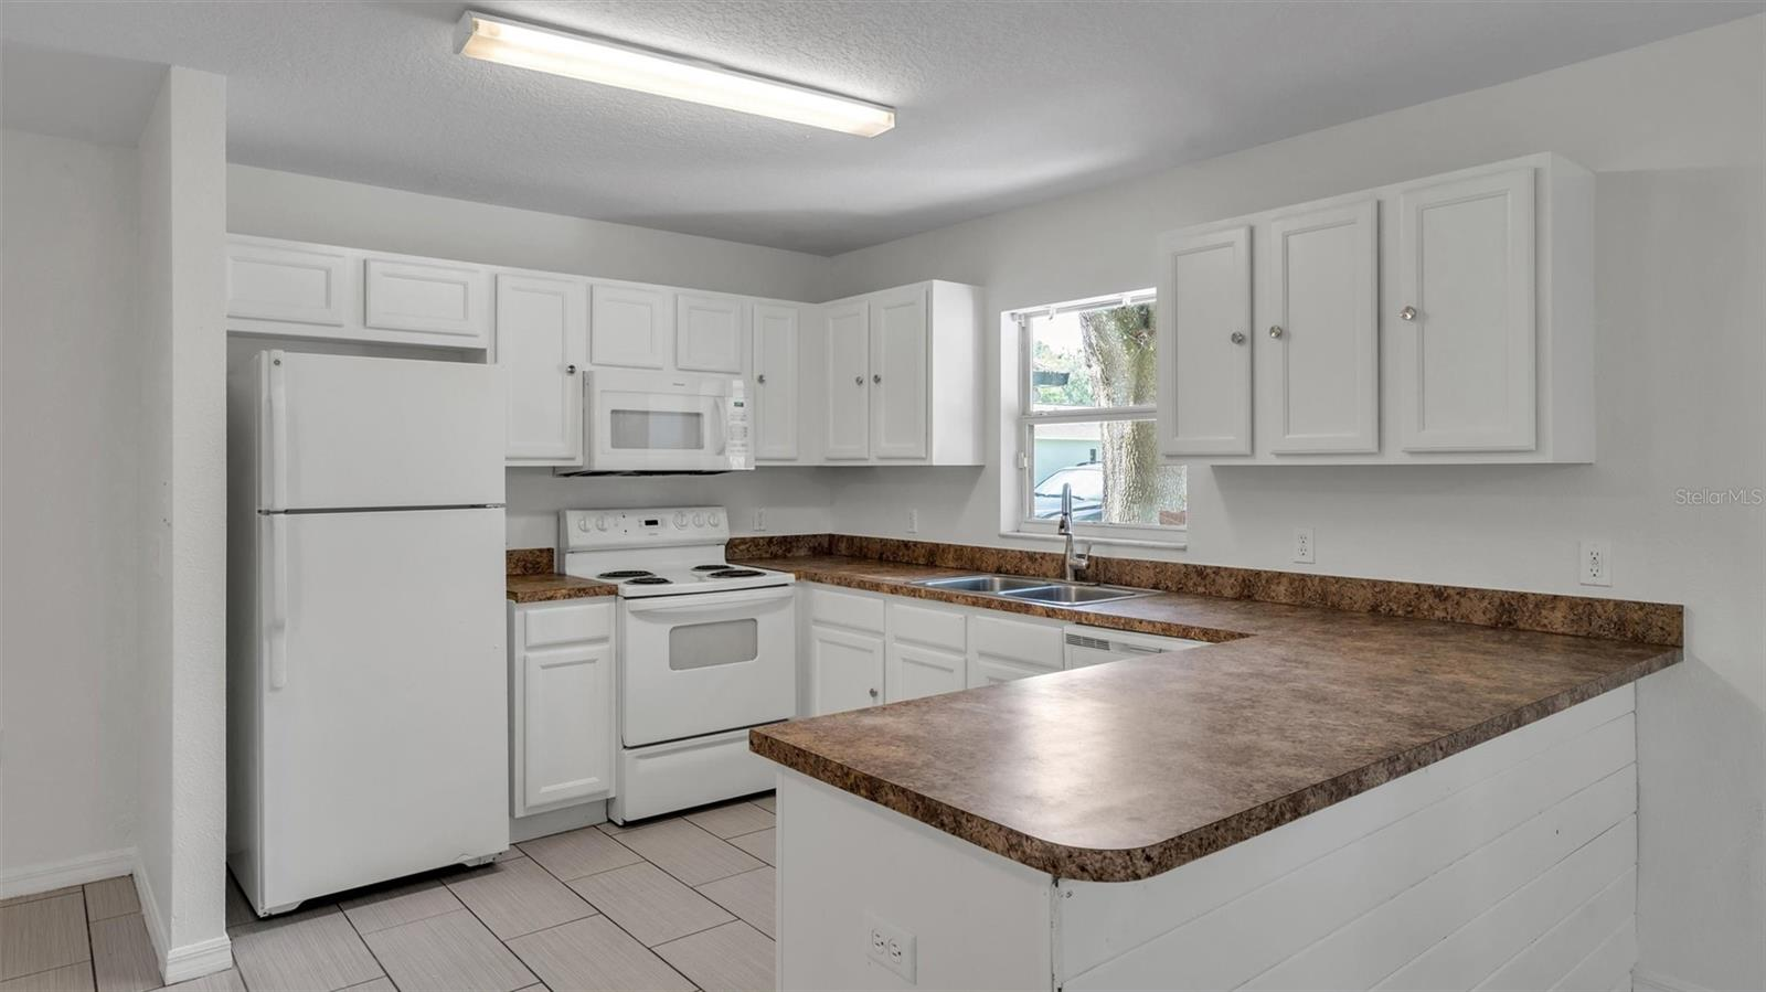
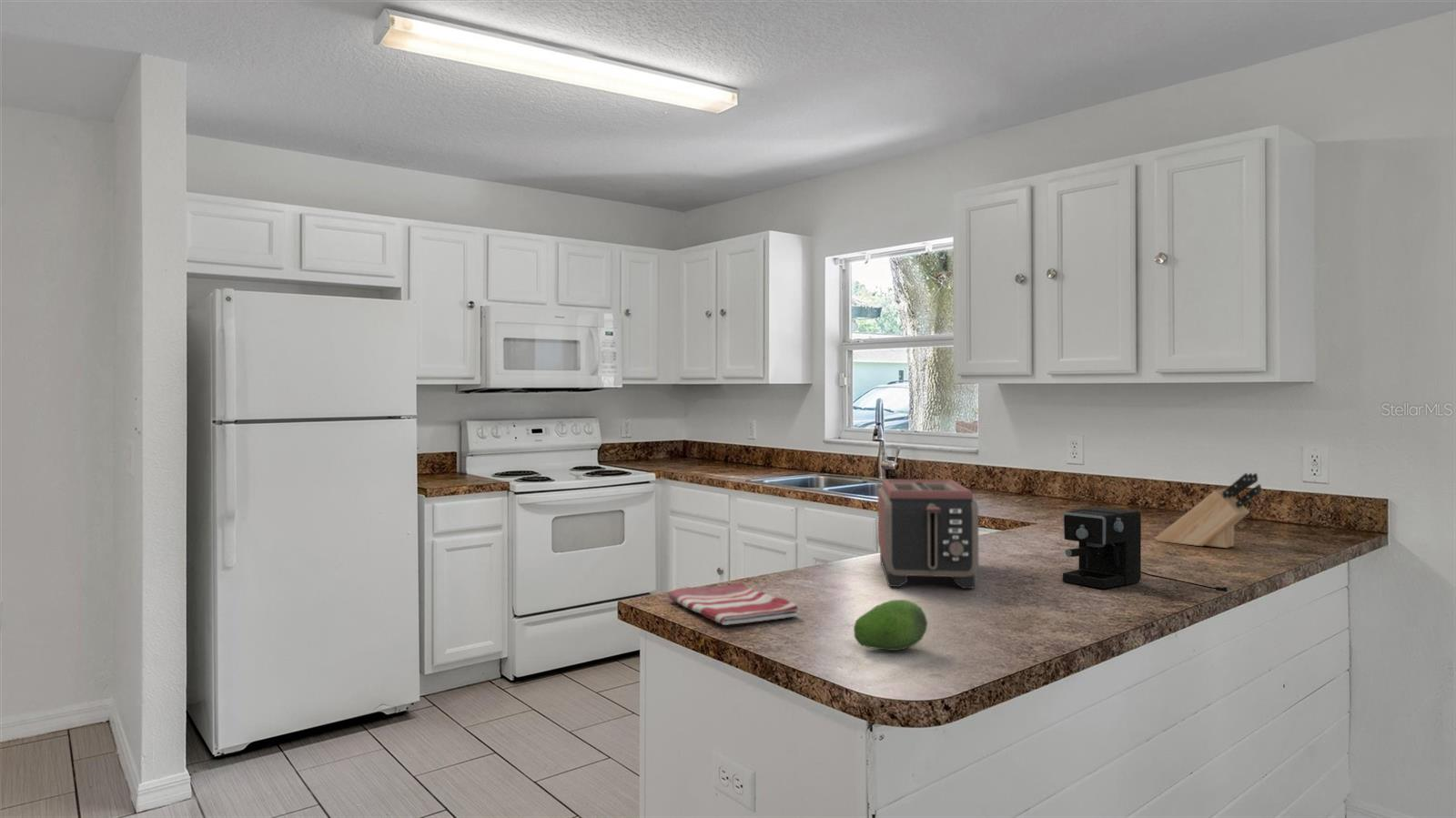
+ coffee maker [1062,507,1229,592]
+ toaster [877,479,979,590]
+ dish towel [668,581,800,626]
+ knife block [1154,472,1262,549]
+ fruit [853,599,928,651]
